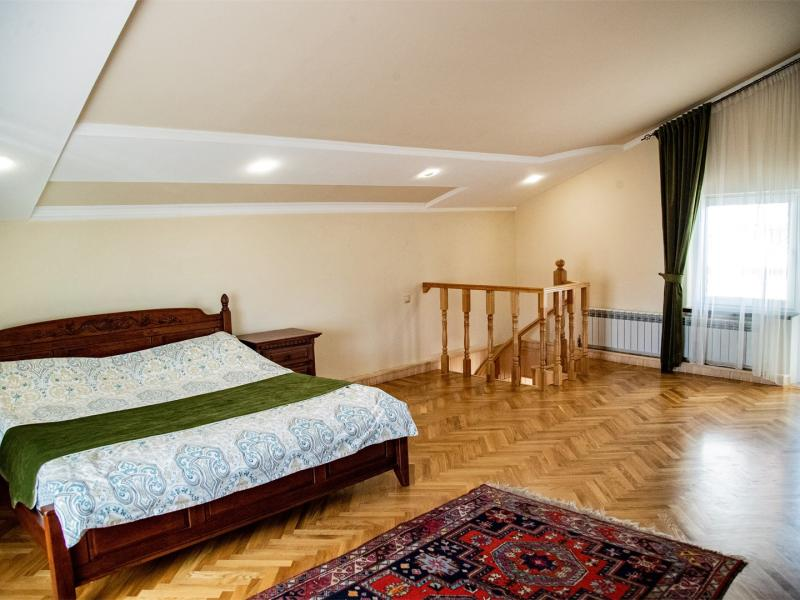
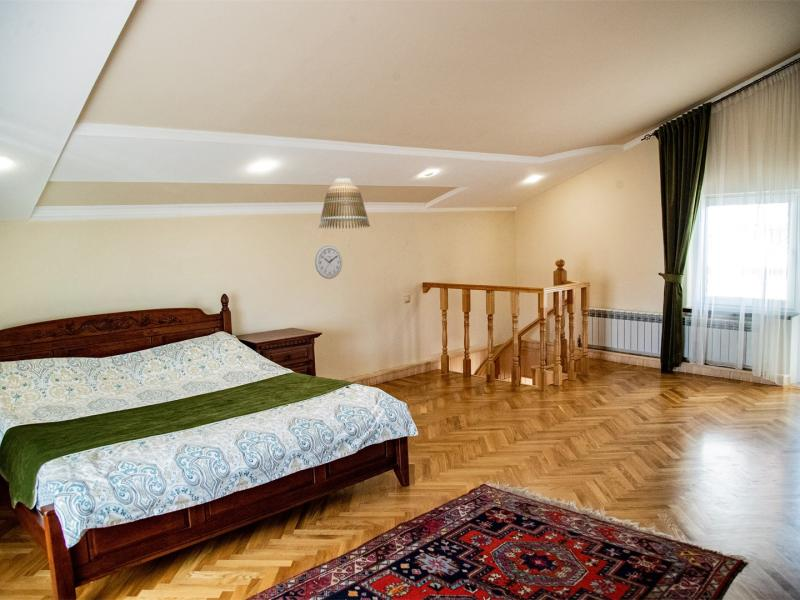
+ wall clock [314,245,343,280]
+ lamp shade [318,177,371,230]
